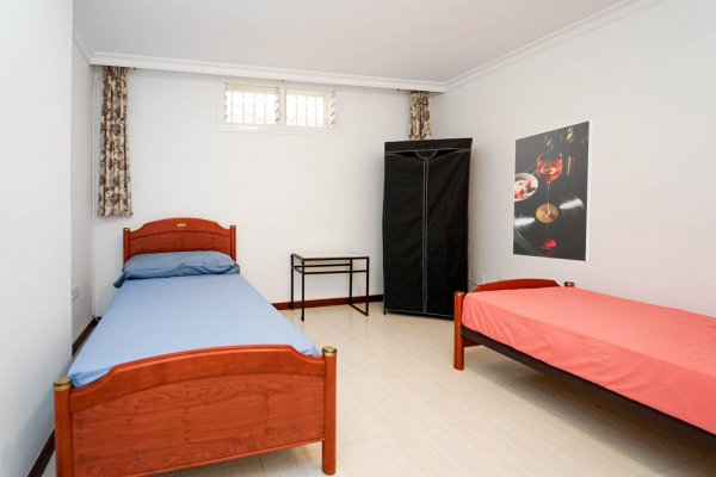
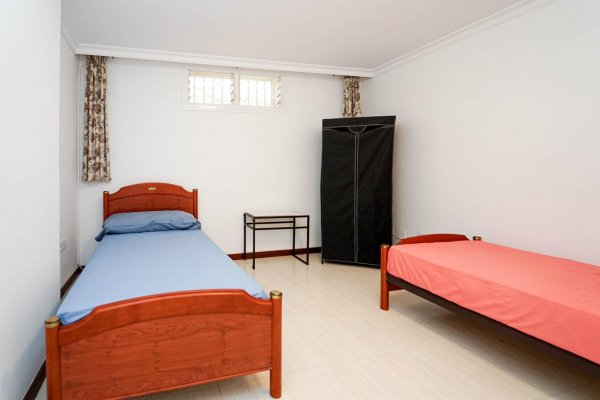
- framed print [511,118,594,264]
